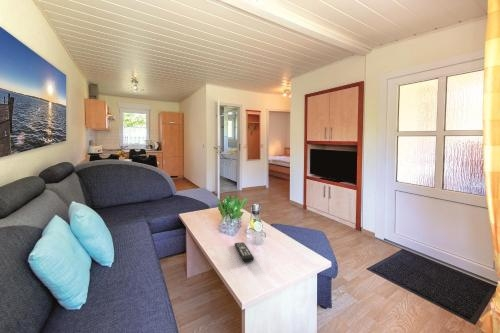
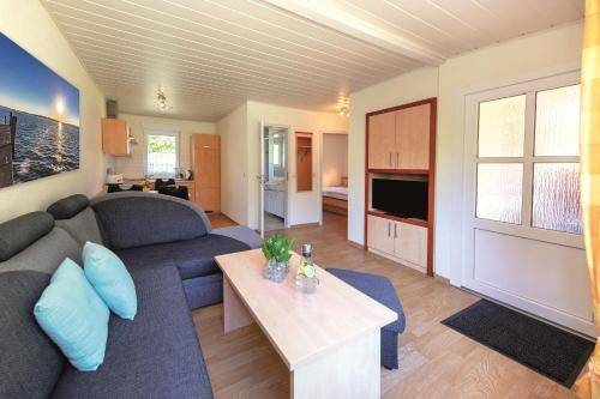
- remote control [234,241,255,263]
